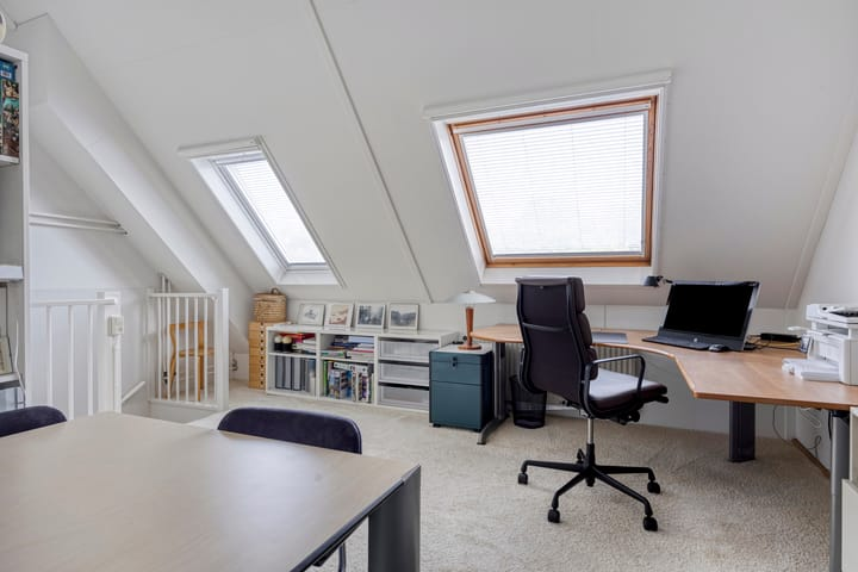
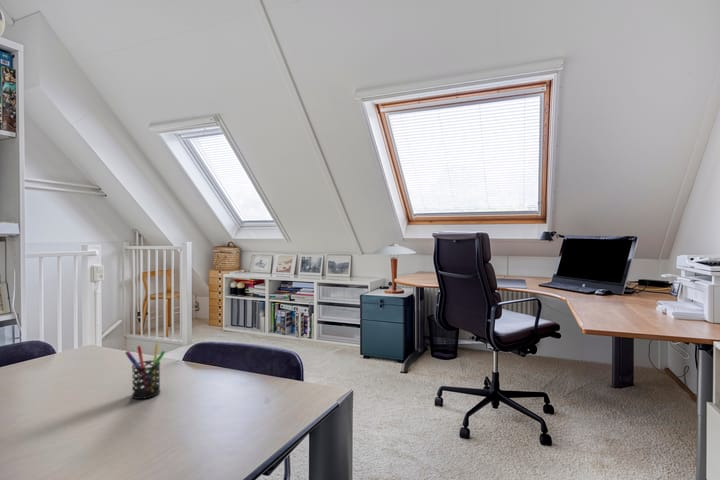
+ pen holder [124,342,166,400]
